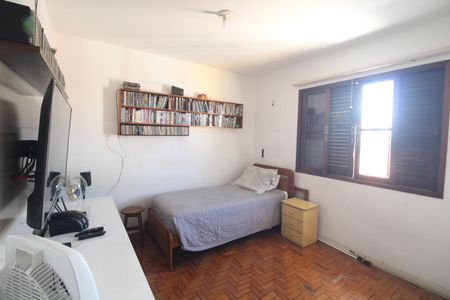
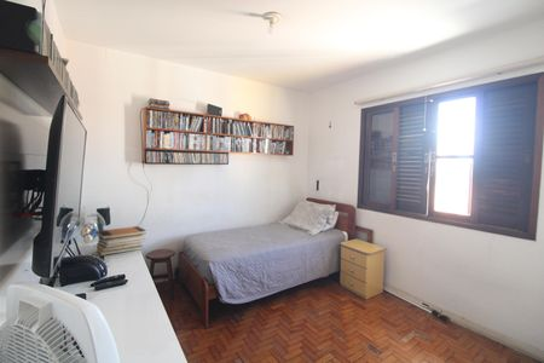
+ book stack [96,225,147,257]
